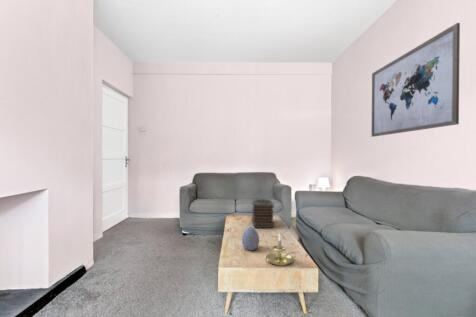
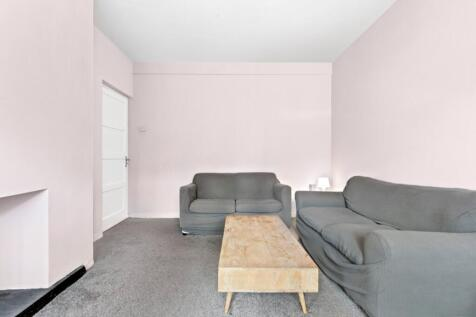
- candle holder [264,232,299,267]
- book stack [250,198,275,229]
- wall art [371,22,461,138]
- decorative egg [241,226,260,251]
